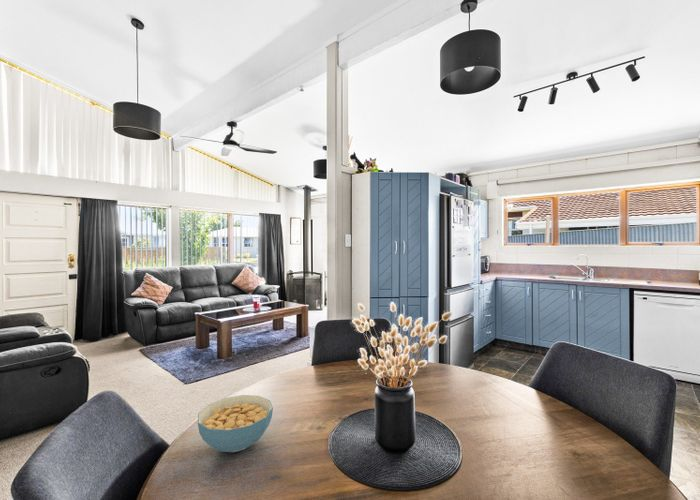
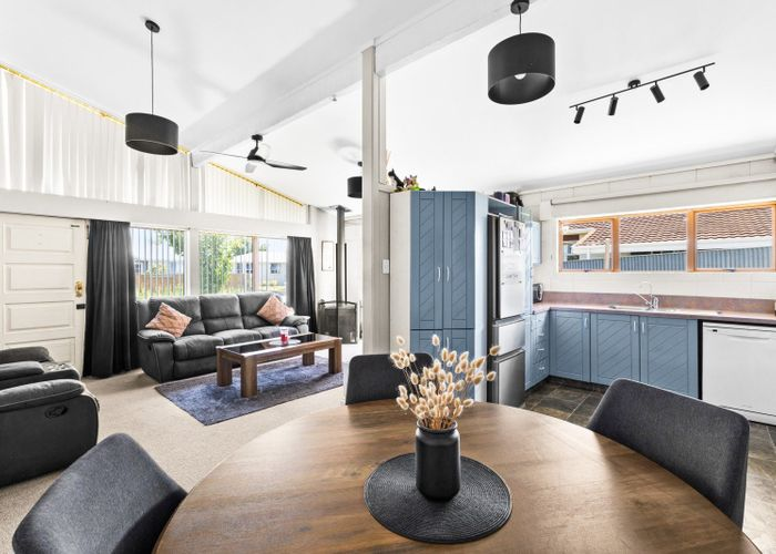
- cereal bowl [197,394,274,453]
